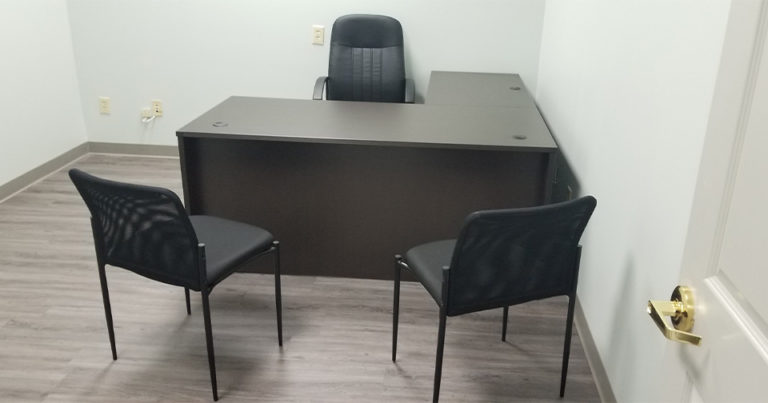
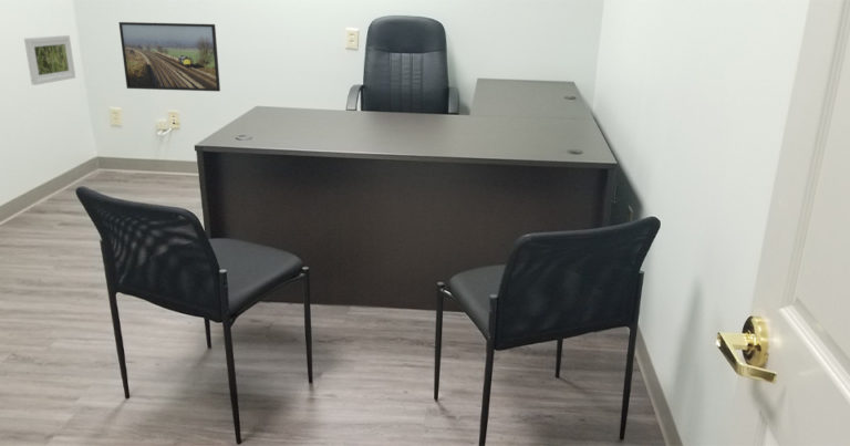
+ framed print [117,21,221,93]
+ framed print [23,34,76,86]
